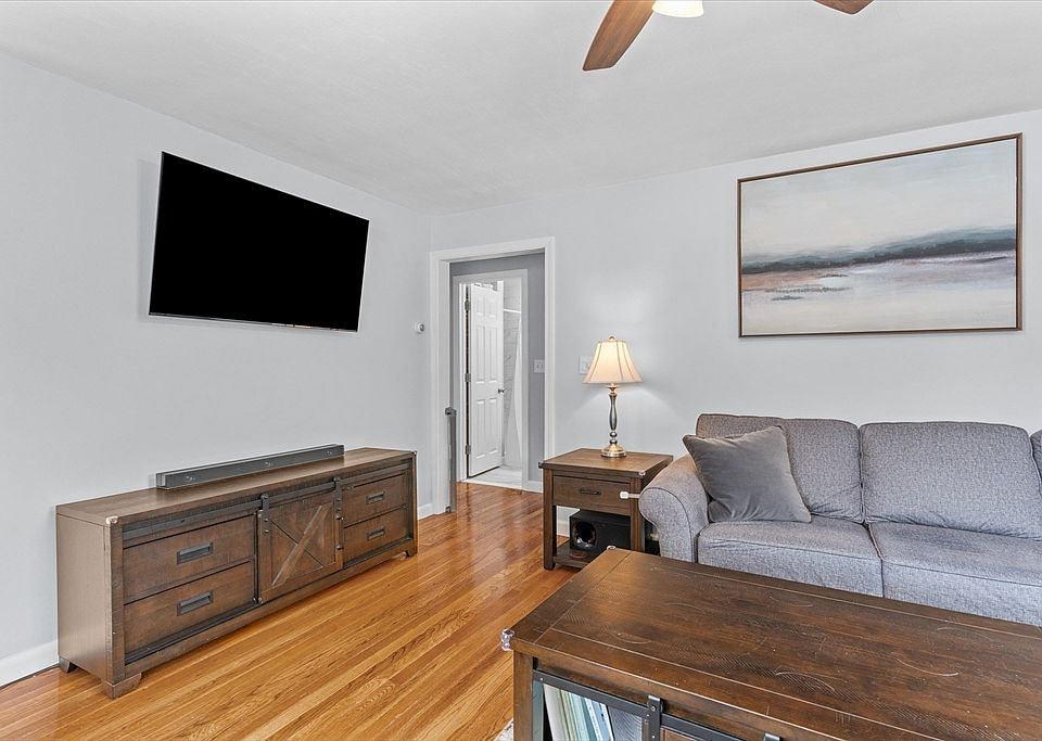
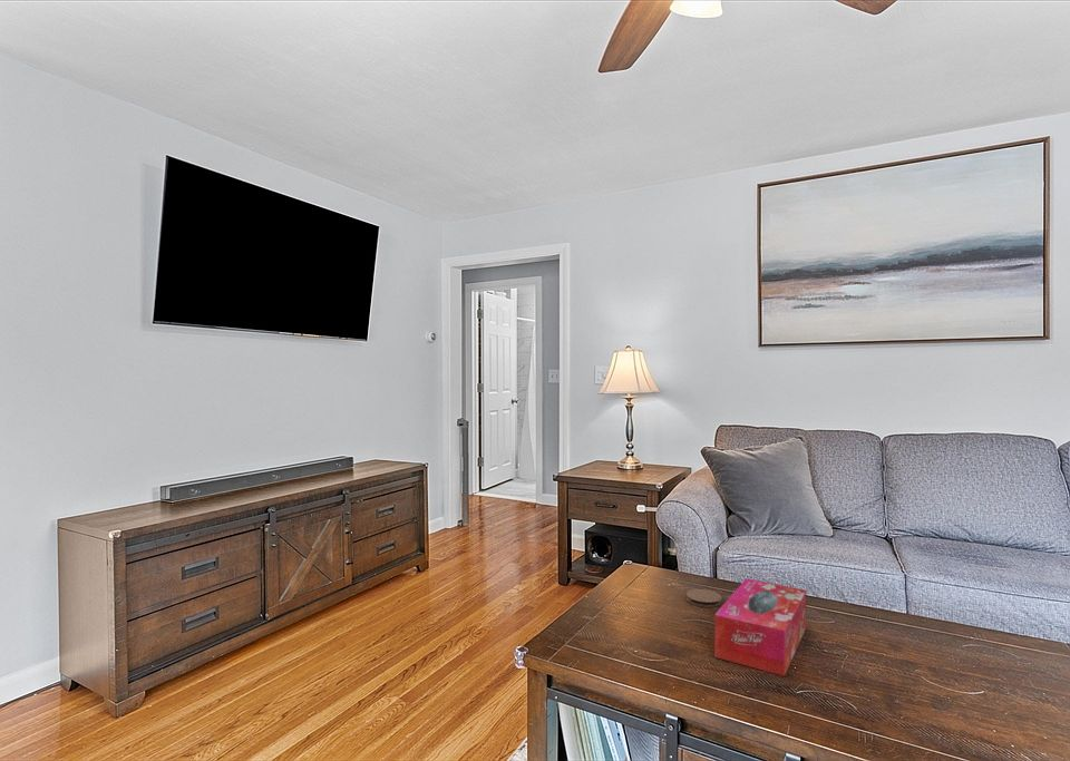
+ tissue box [713,577,807,677]
+ coaster [685,588,722,608]
